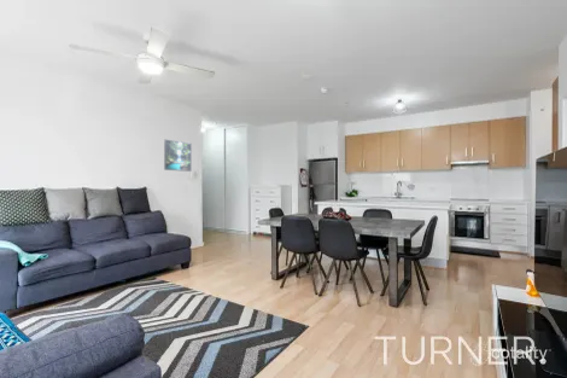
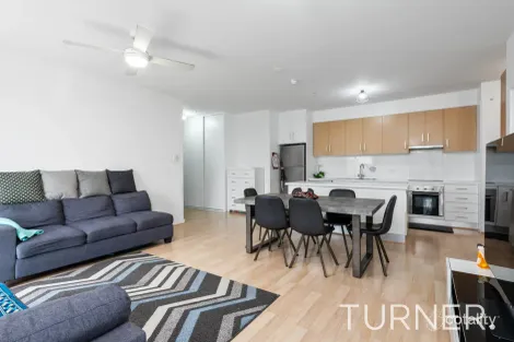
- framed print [163,139,193,173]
